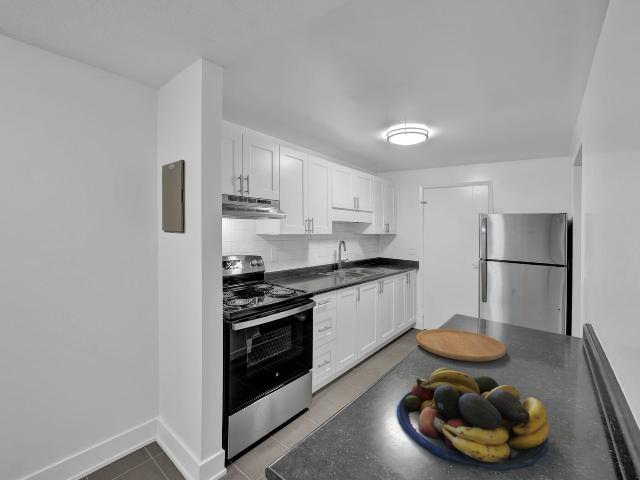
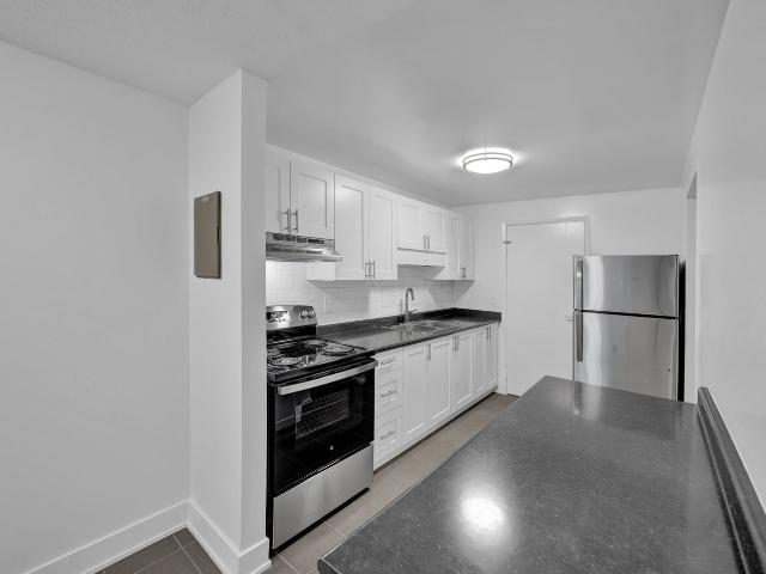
- fruit bowl [396,367,551,472]
- cutting board [415,328,507,362]
